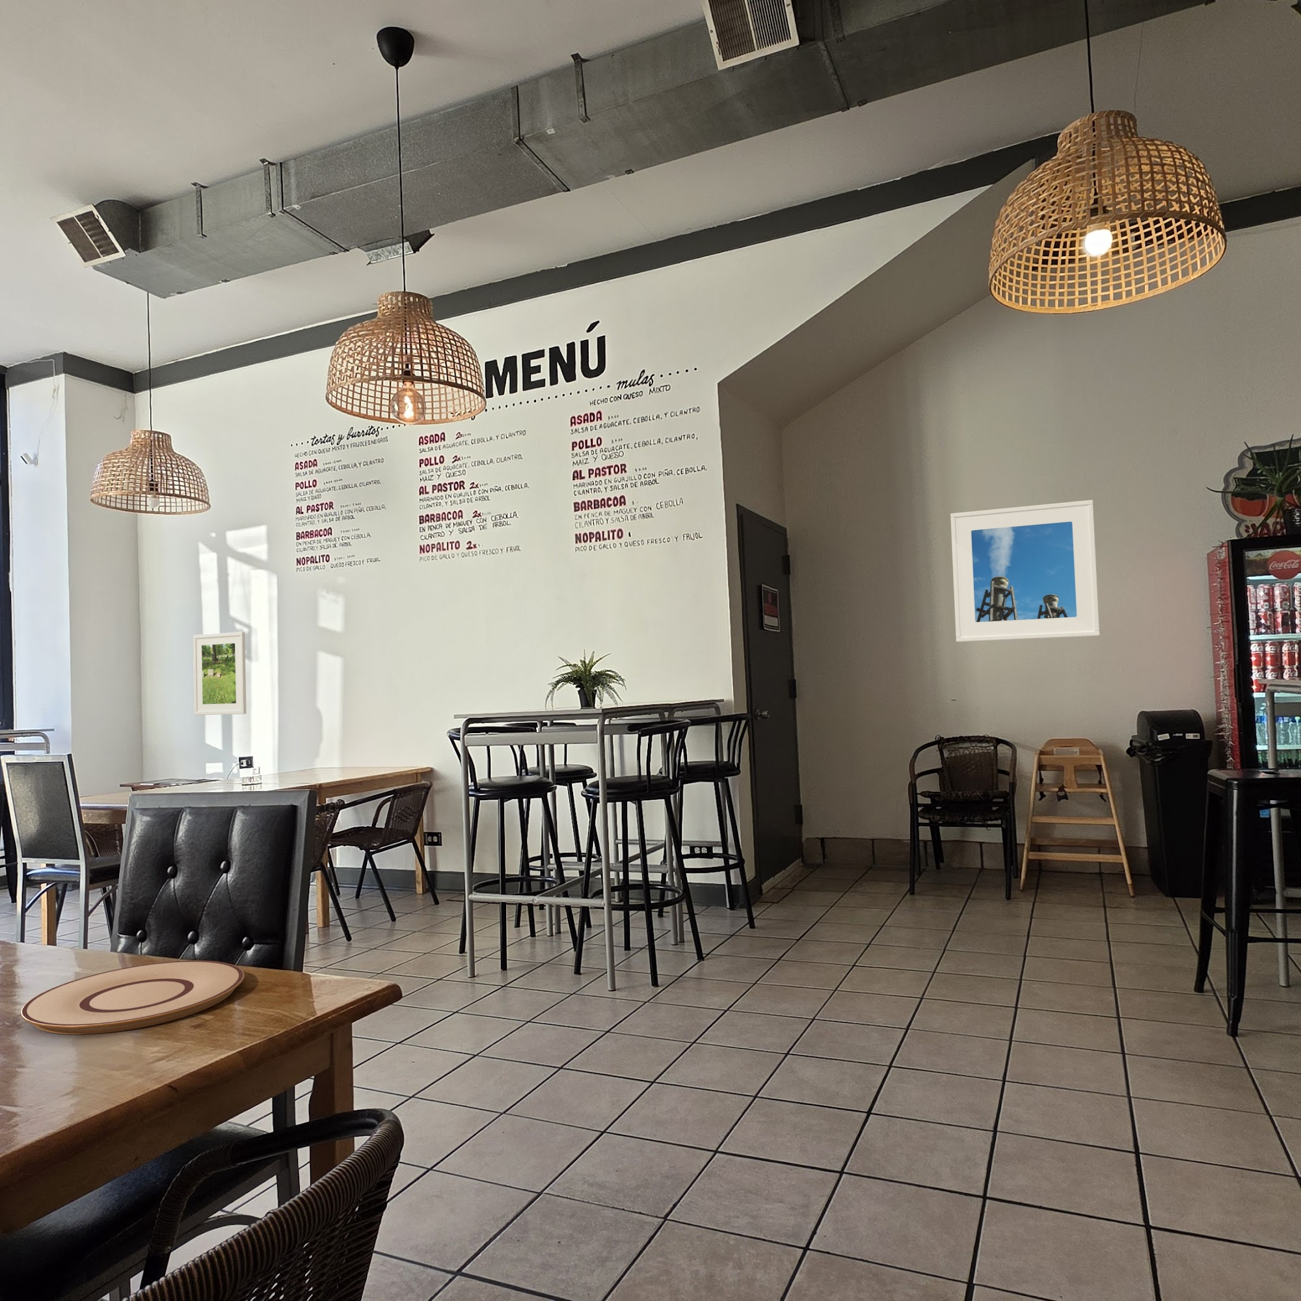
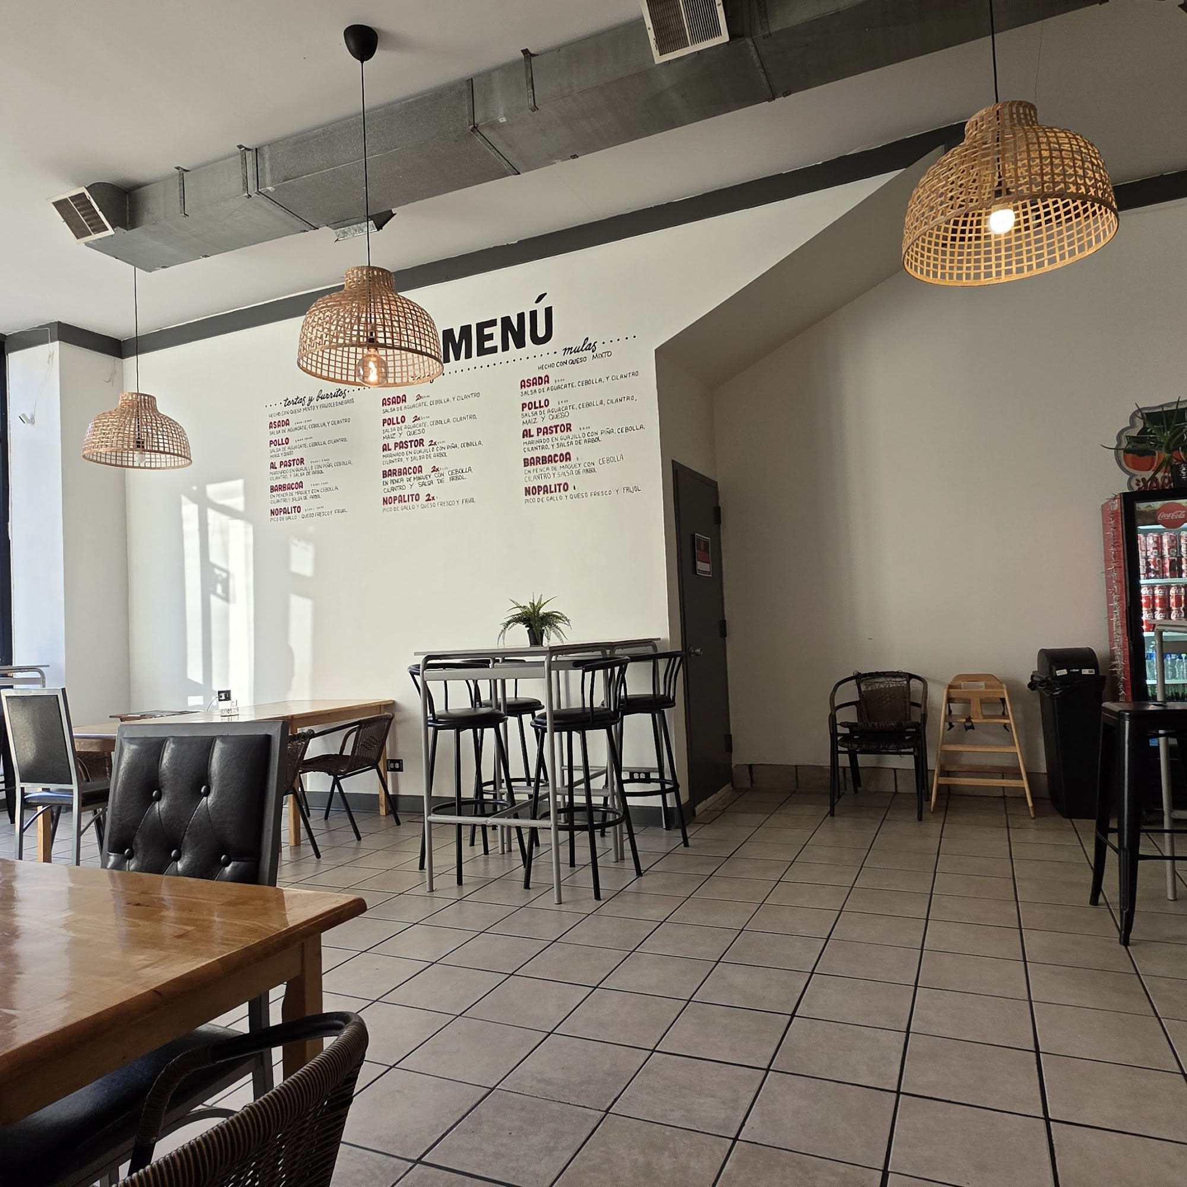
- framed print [193,631,247,716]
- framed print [950,499,1100,642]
- plate [19,960,245,1035]
